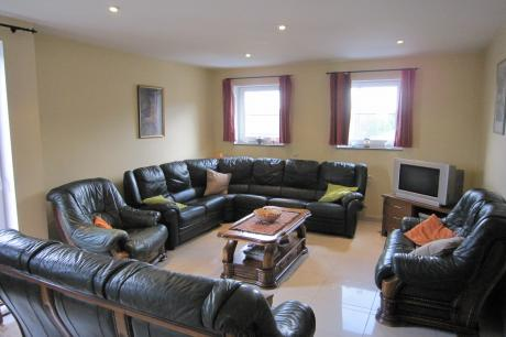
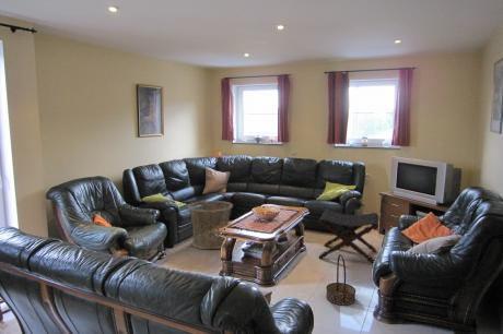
+ basket [325,253,356,307]
+ basket [186,200,234,250]
+ footstool [317,208,379,264]
